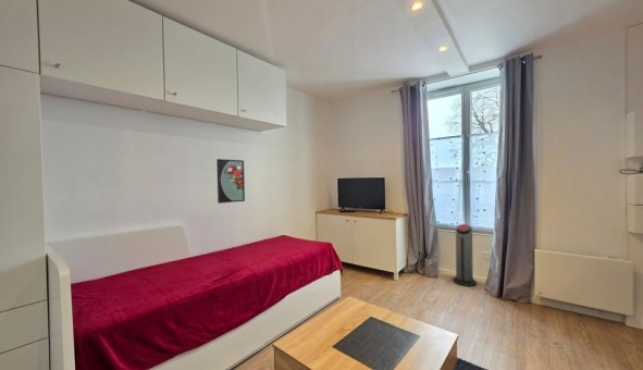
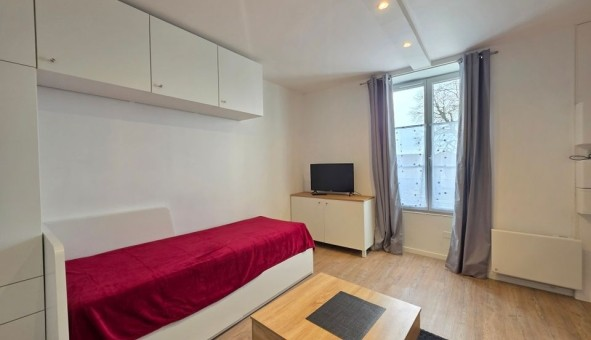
- air purifier [452,223,478,287]
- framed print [215,158,246,205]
